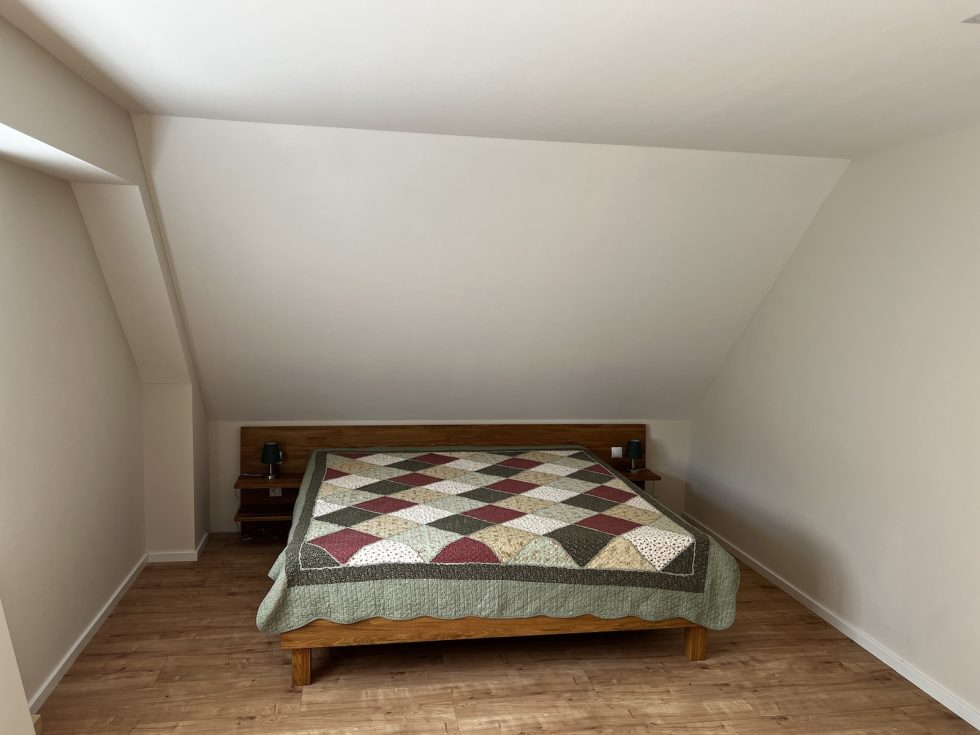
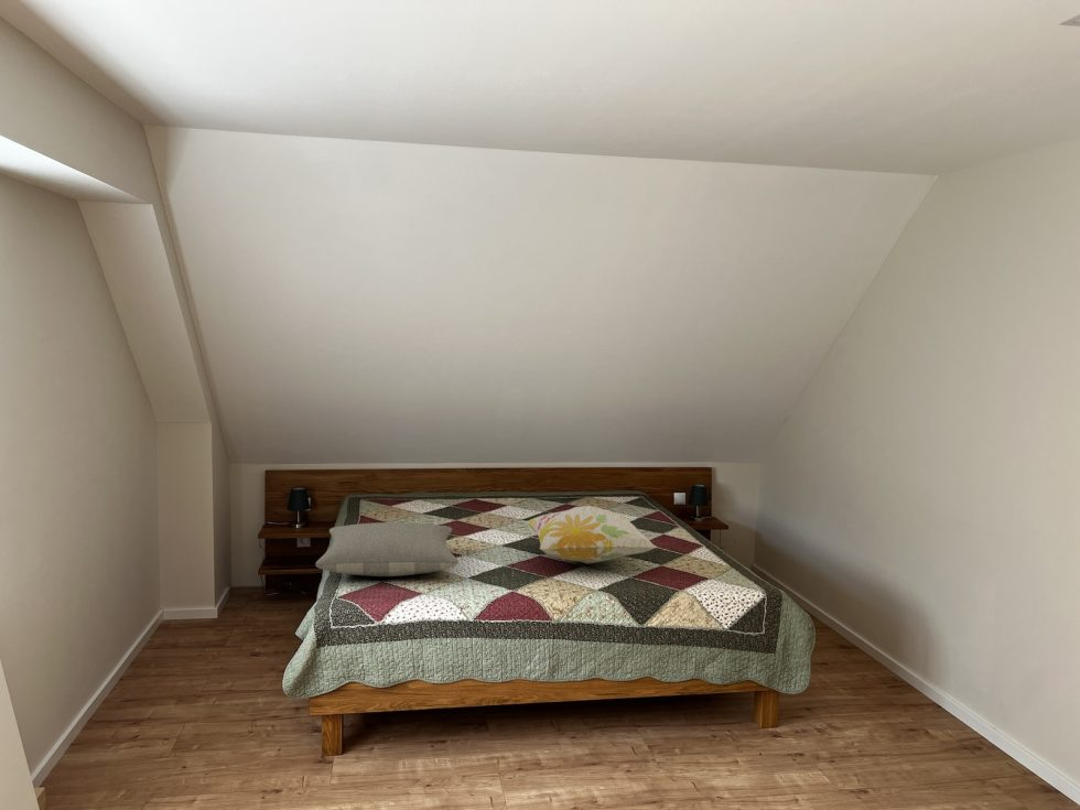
+ decorative pillow [525,505,659,564]
+ pillow [314,521,460,577]
